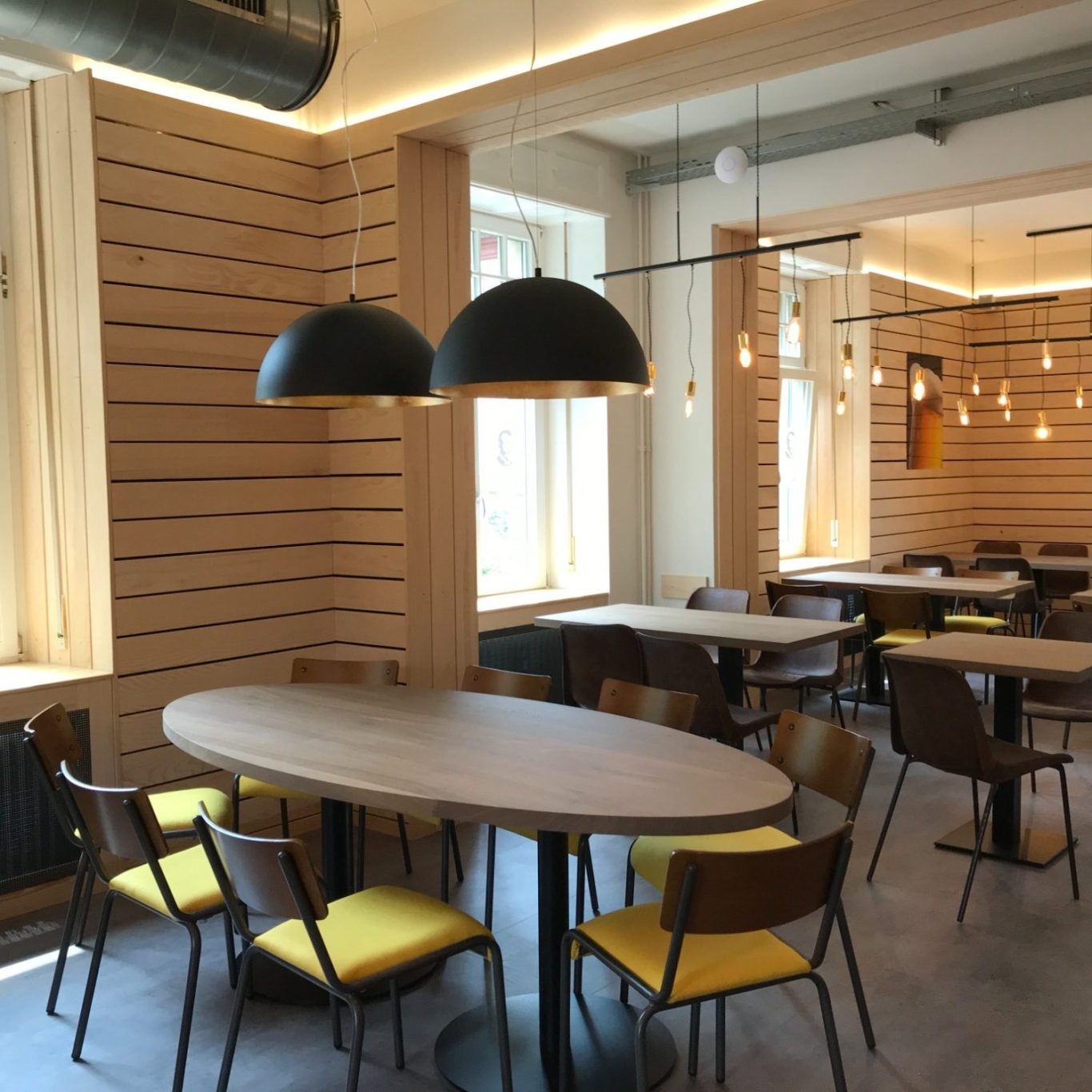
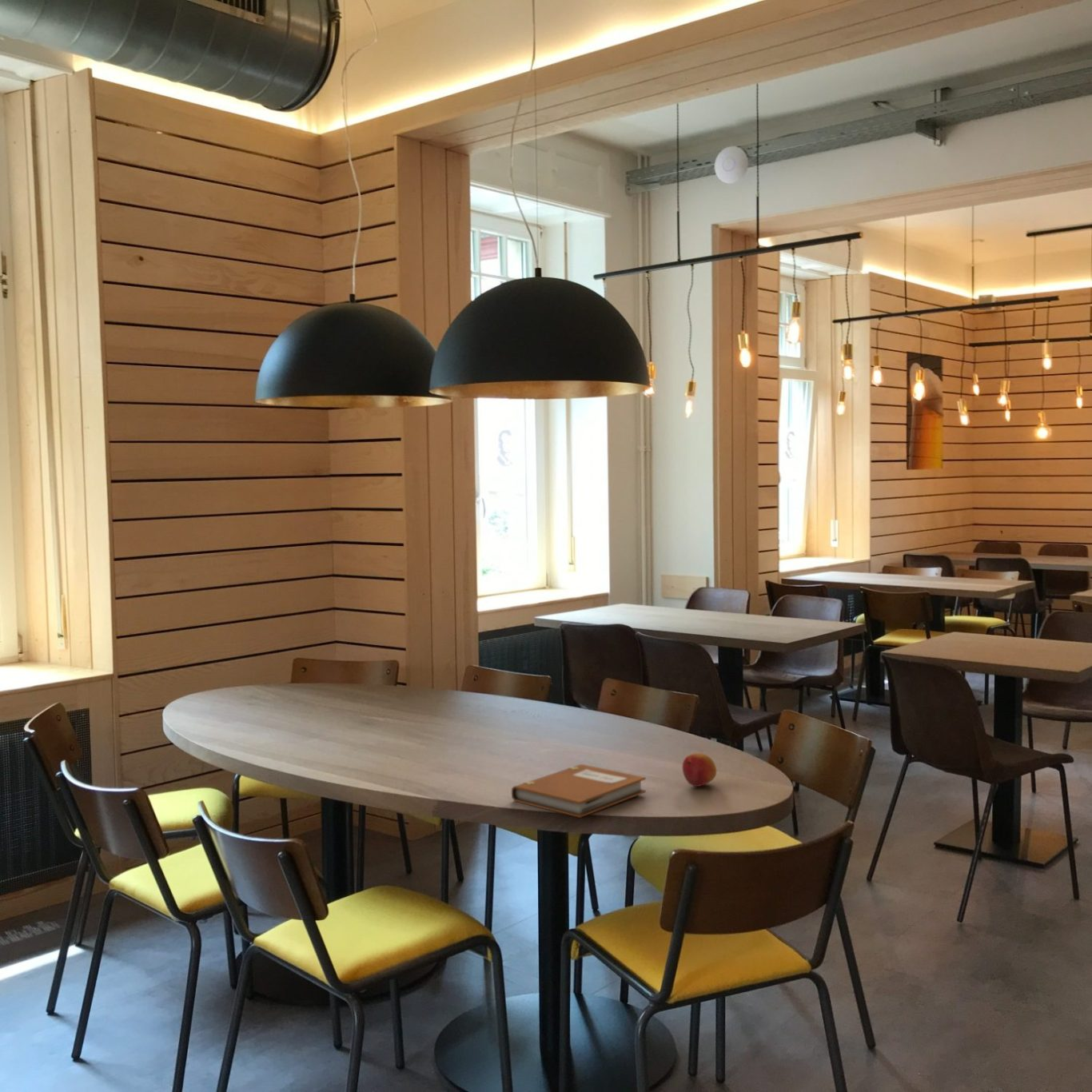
+ fruit [682,752,717,787]
+ notebook [511,763,647,819]
